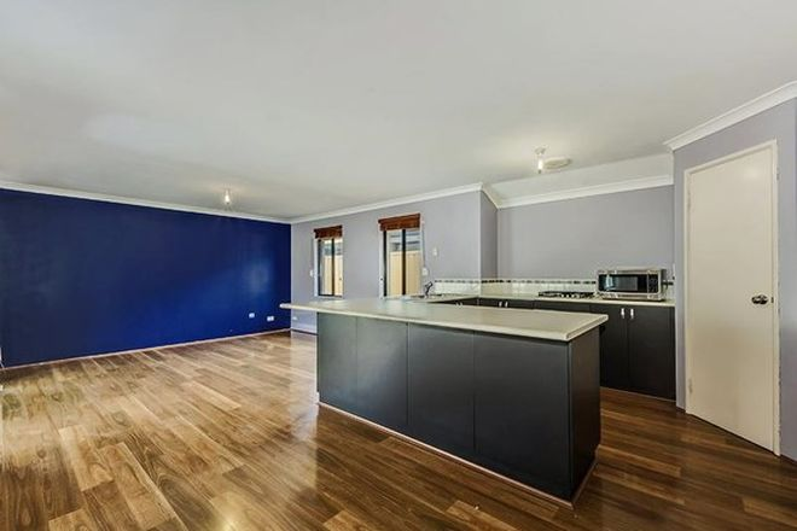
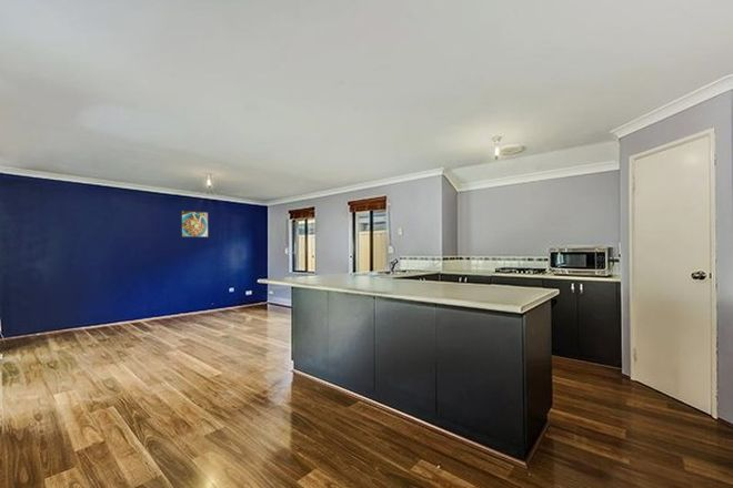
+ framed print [180,210,210,238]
